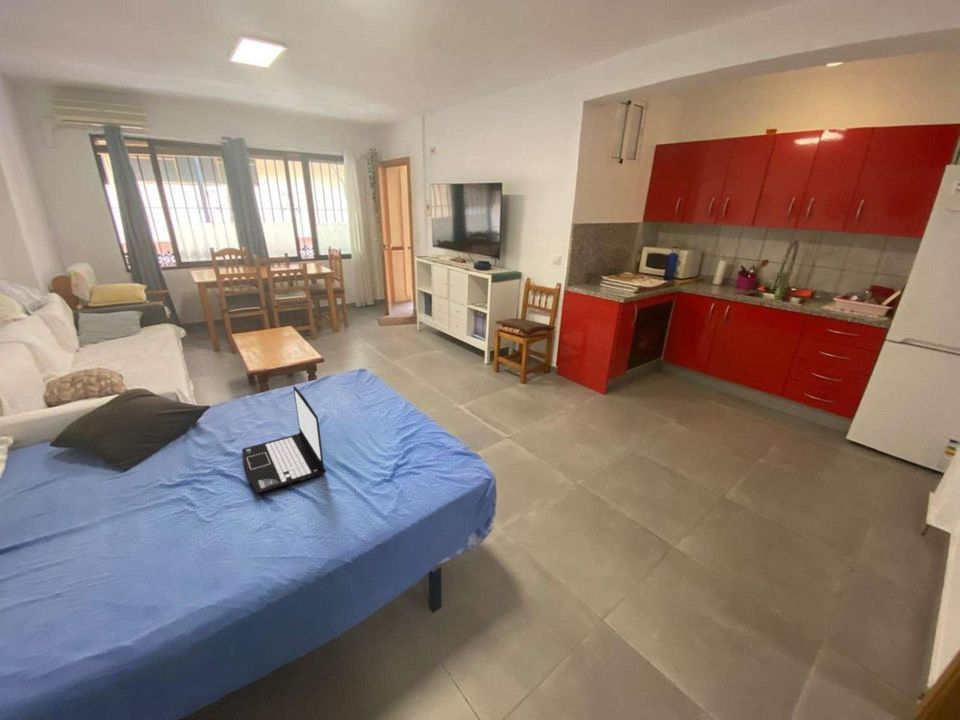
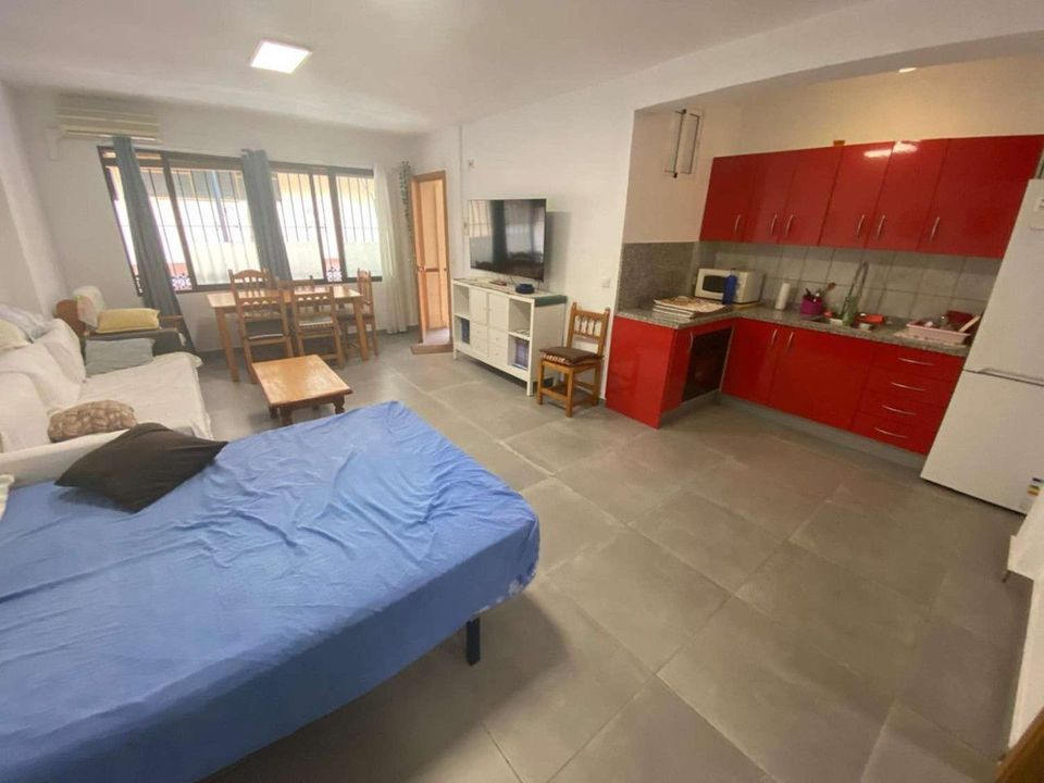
- laptop [241,385,327,495]
